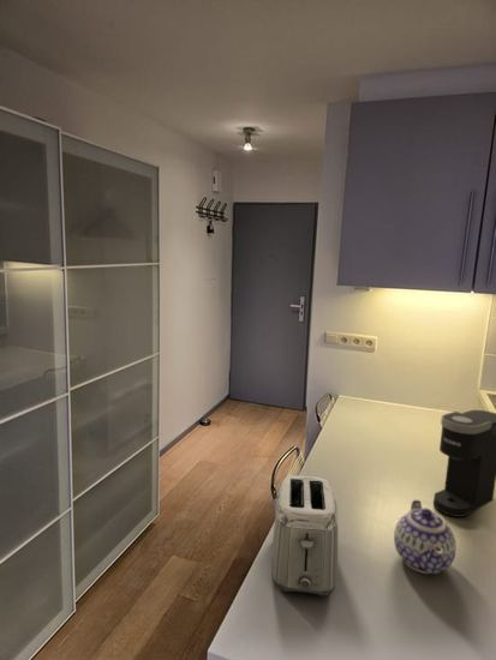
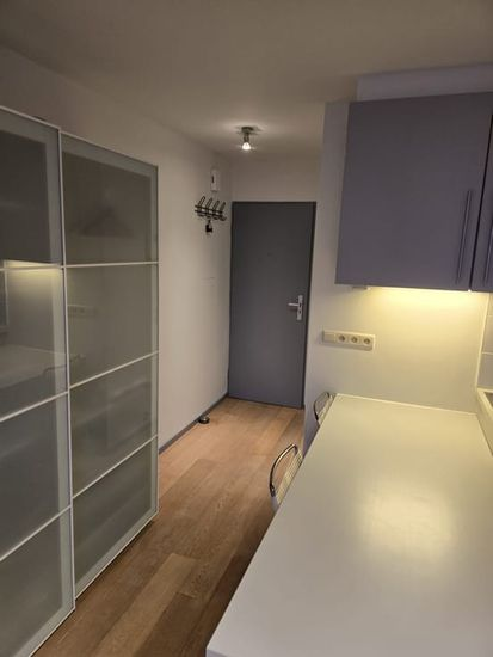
- toaster [270,474,339,596]
- teapot [393,498,458,576]
- coffee maker [432,409,496,518]
